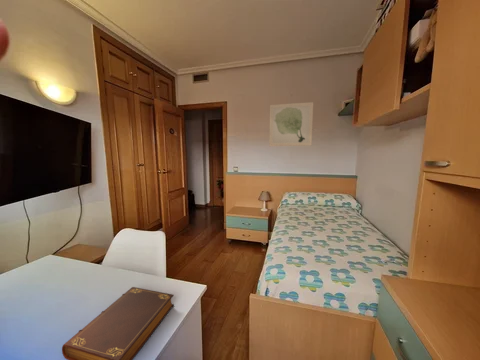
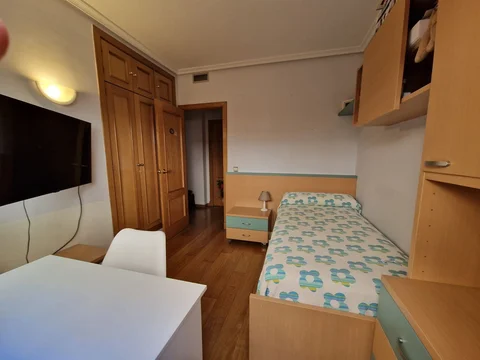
- book [61,286,175,360]
- wall art [268,101,314,147]
